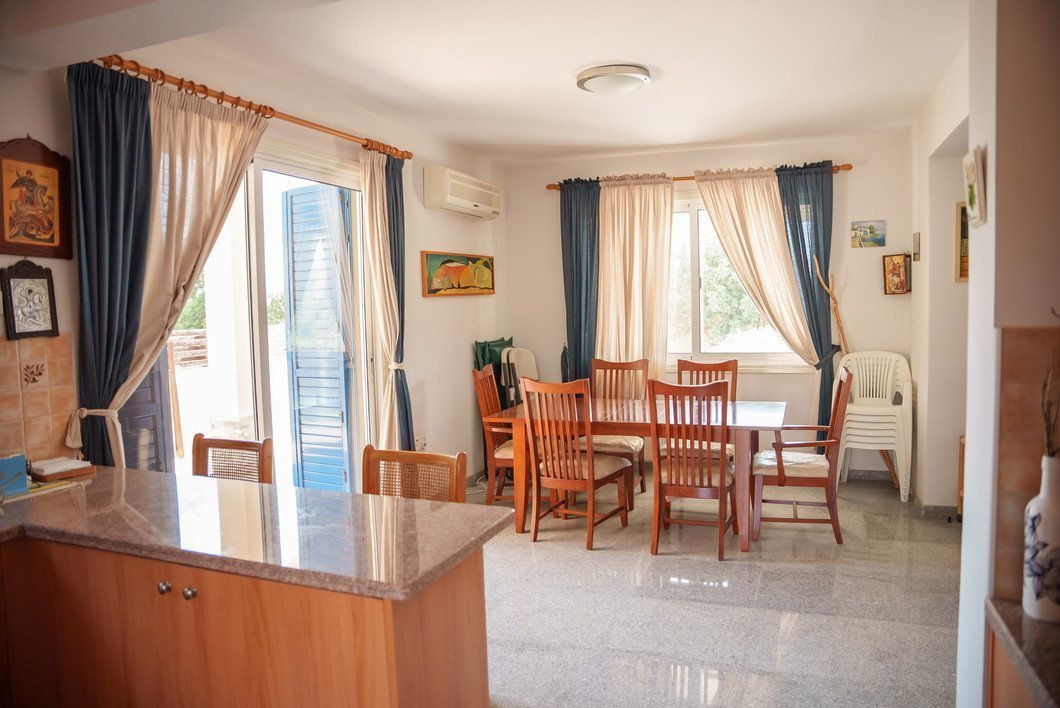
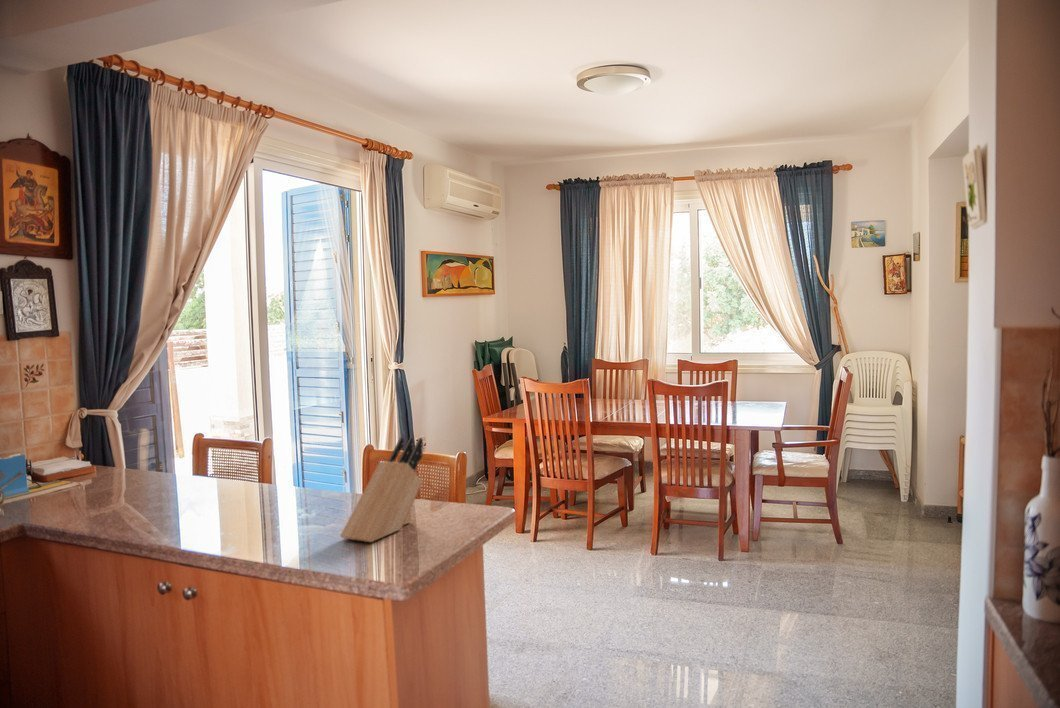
+ knife block [339,436,424,543]
